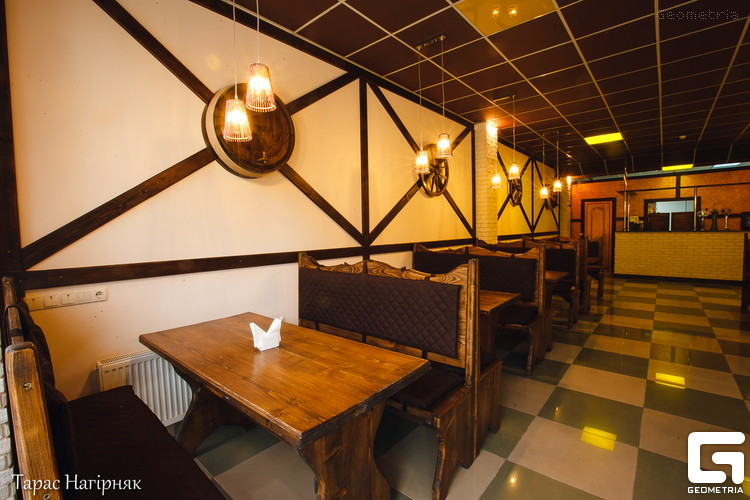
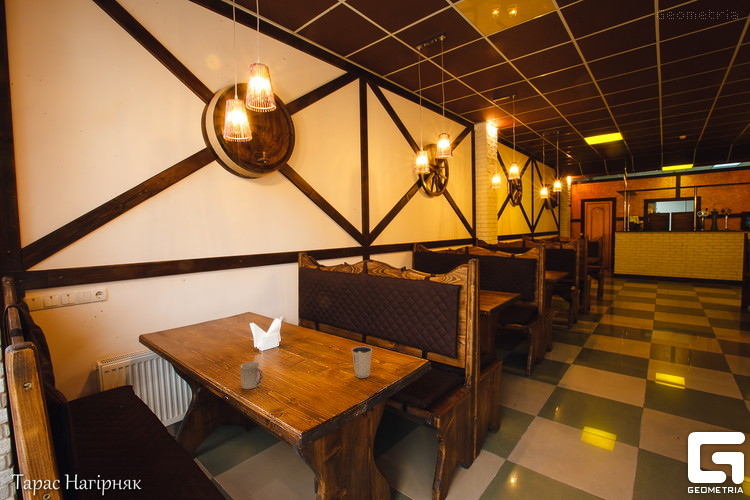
+ dixie cup [351,345,373,379]
+ cup [239,361,264,390]
